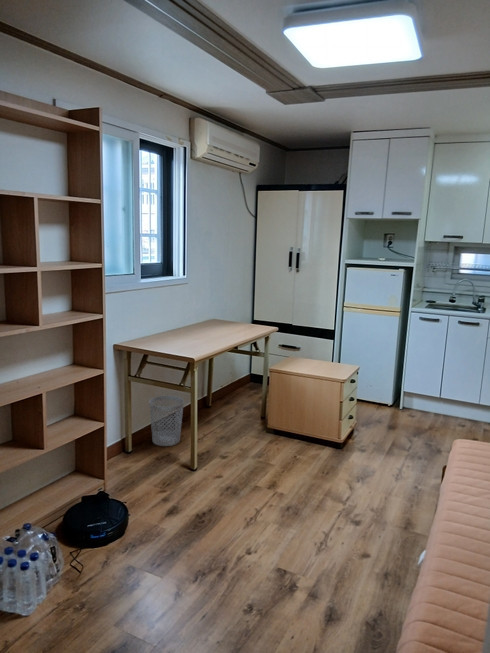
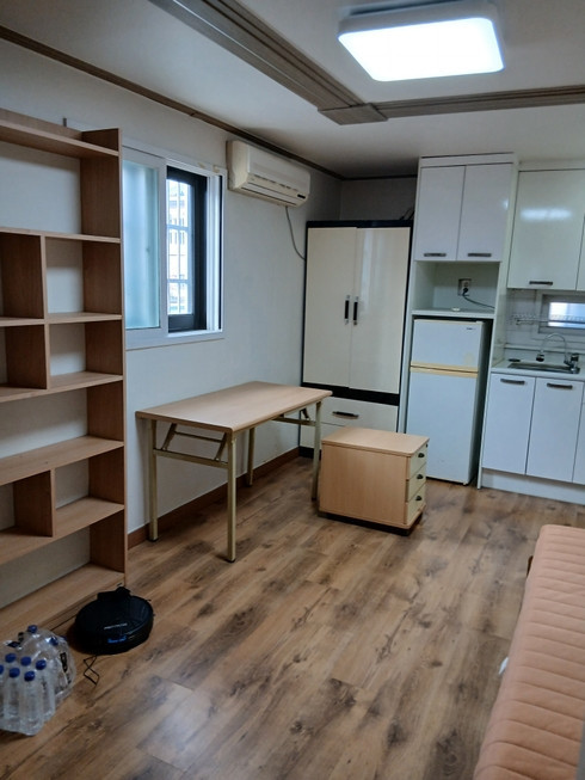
- wastebasket [148,395,185,447]
